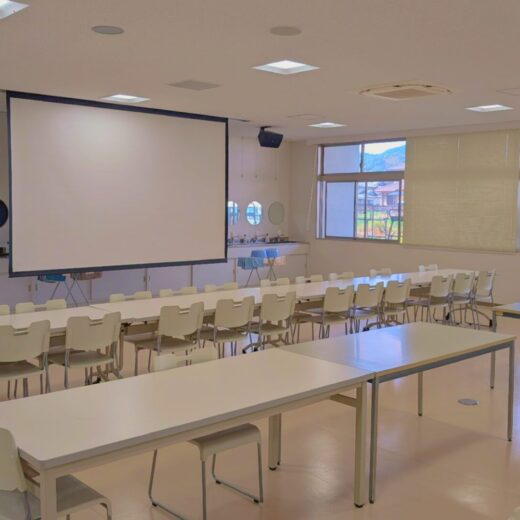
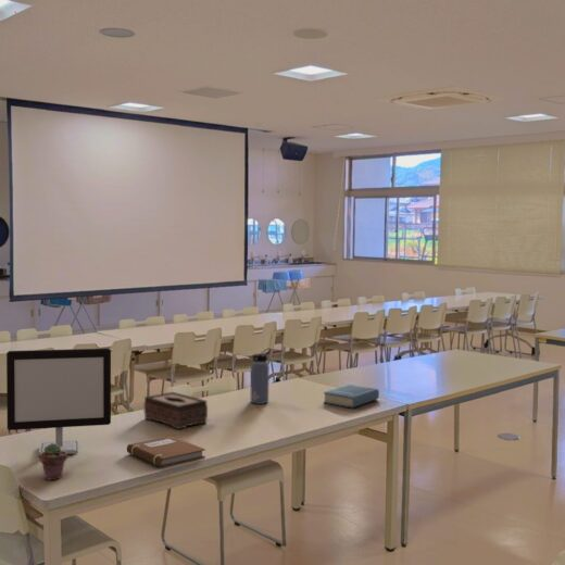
+ computer monitor [5,348,112,456]
+ notebook [126,435,206,468]
+ hardback book [323,384,380,409]
+ water bottle [250,347,272,405]
+ potted succulent [39,443,68,481]
+ tissue box [143,391,209,430]
